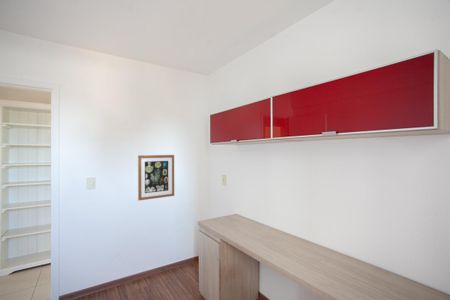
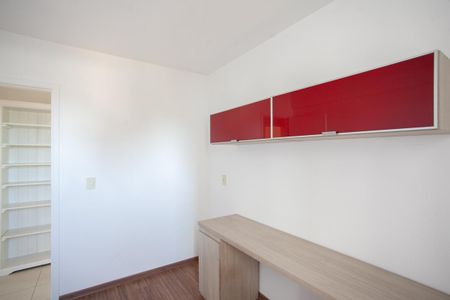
- wall art [137,154,175,201]
